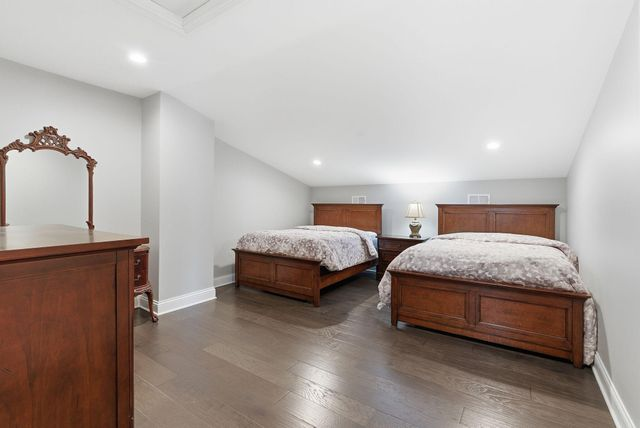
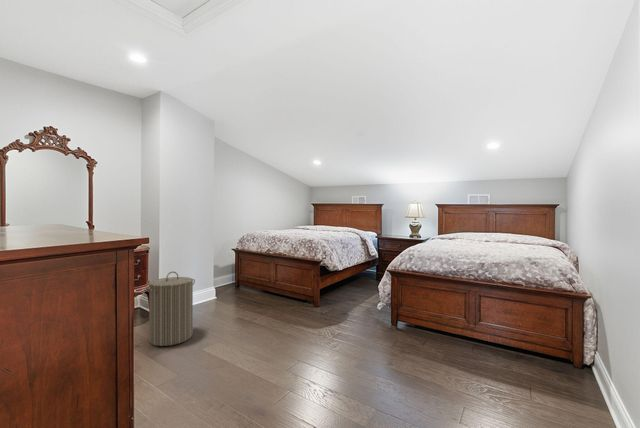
+ laundry hamper [145,271,196,347]
